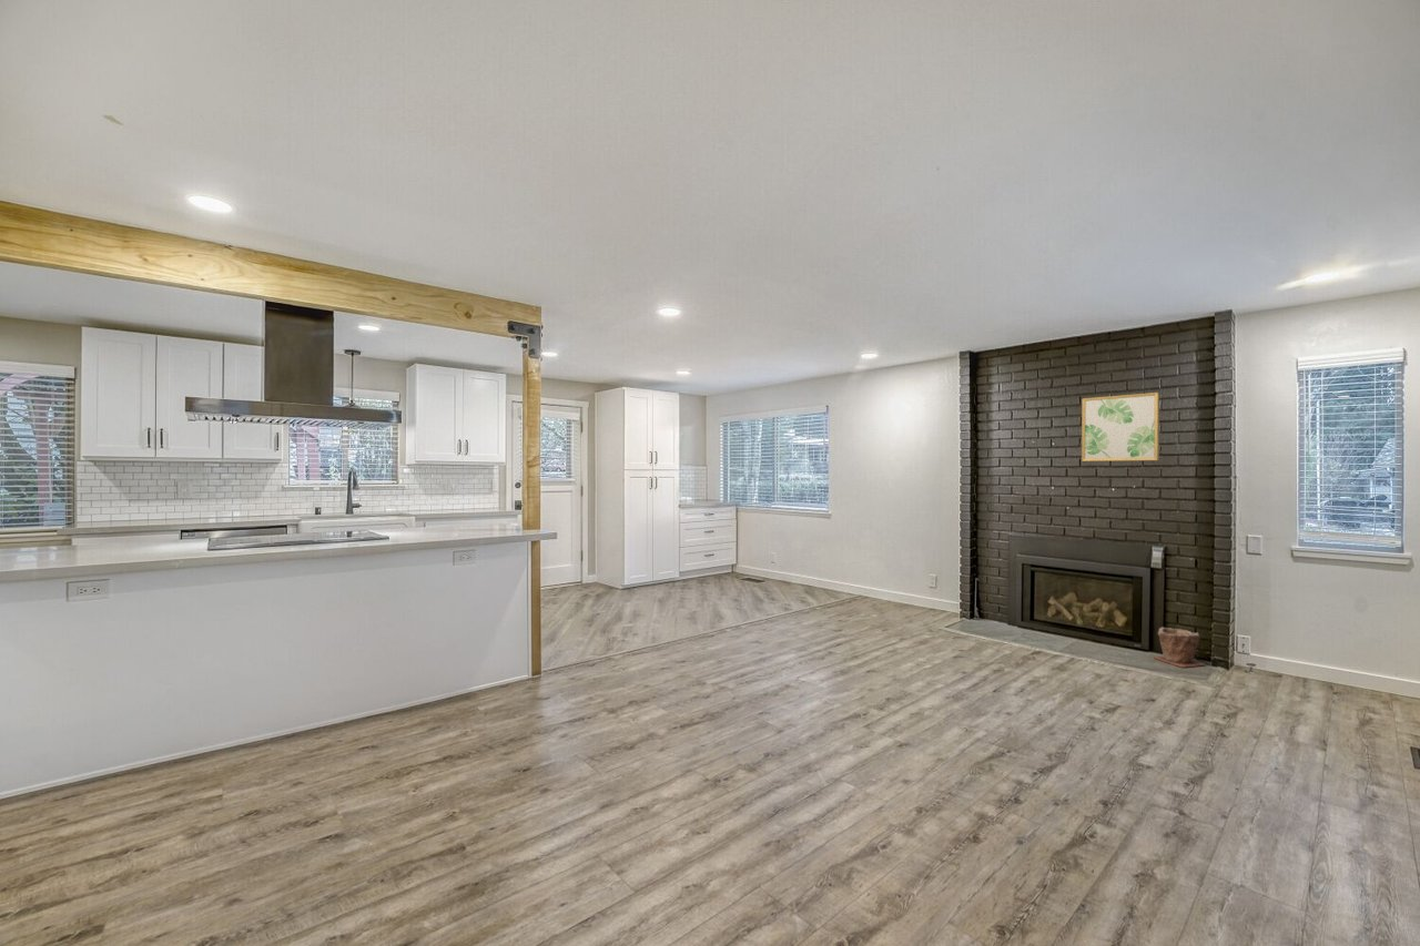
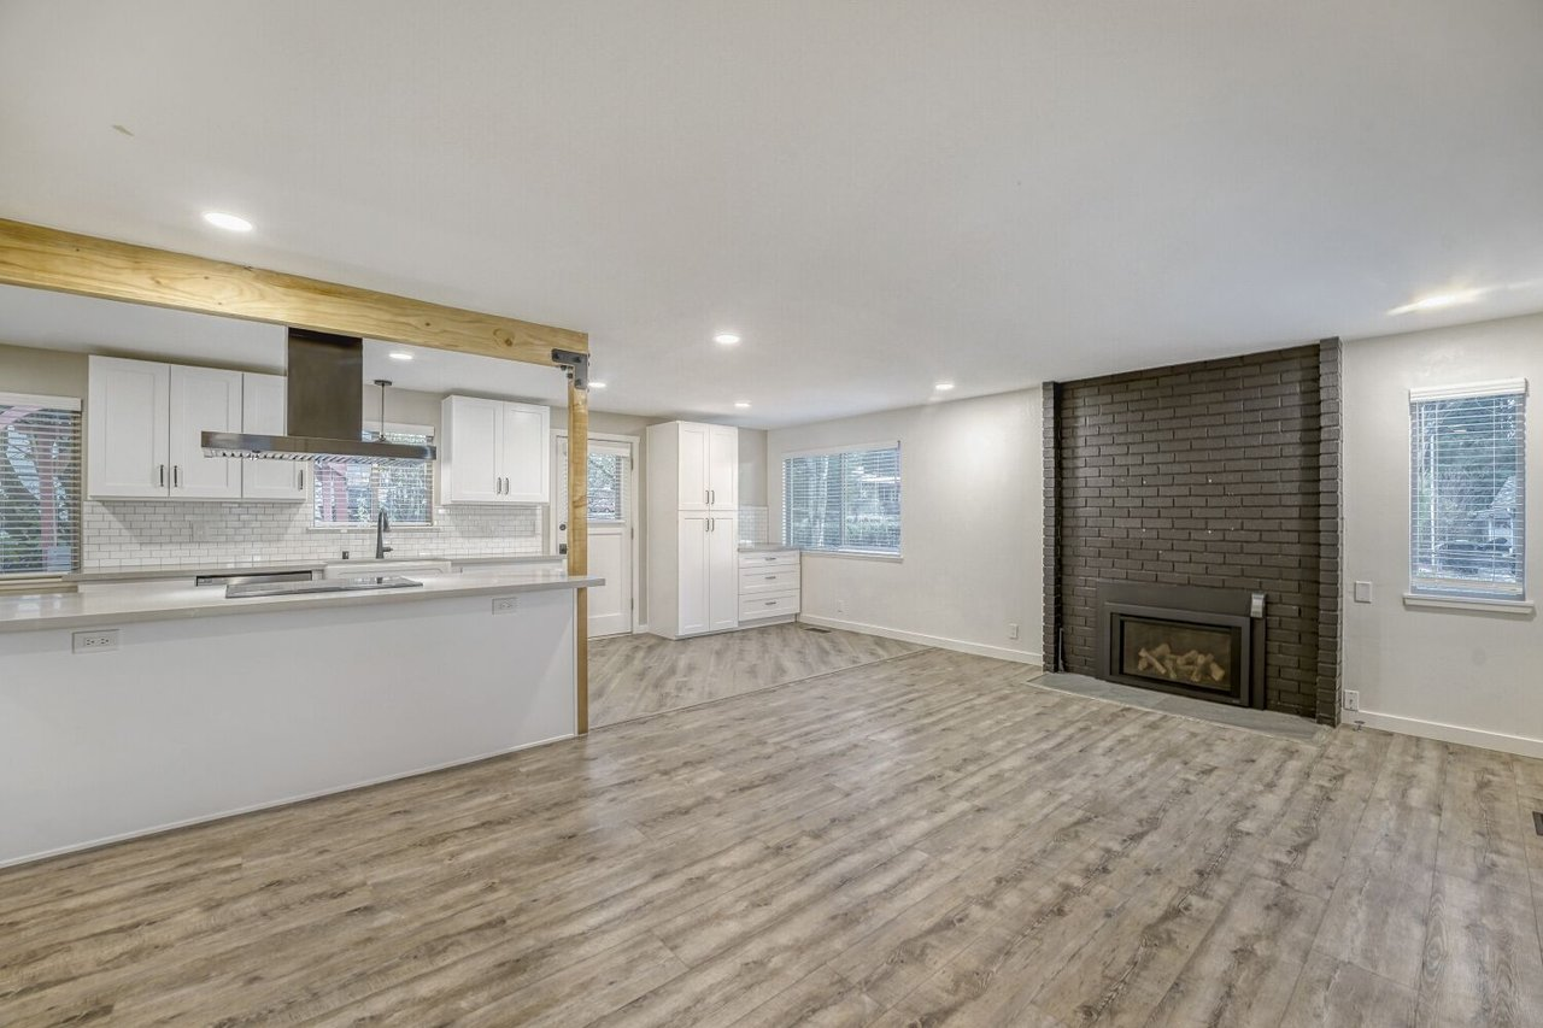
- plant pot [1153,627,1207,669]
- wall art [1081,391,1160,462]
